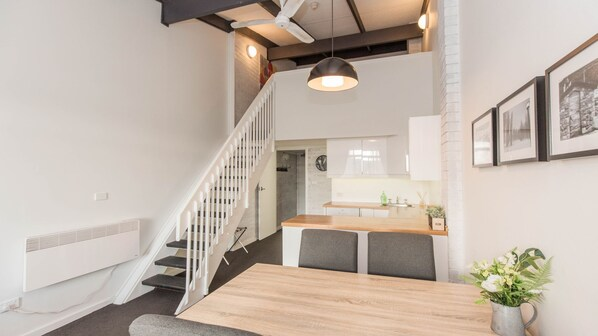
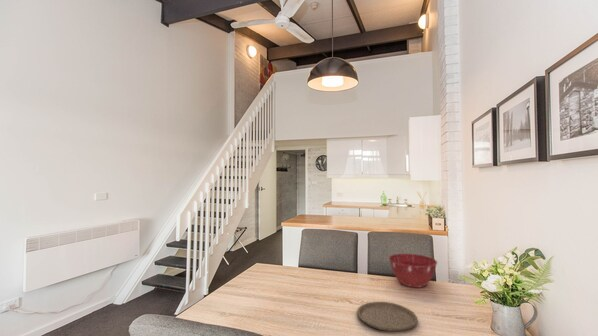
+ plate [356,301,419,332]
+ mixing bowl [388,253,438,289]
